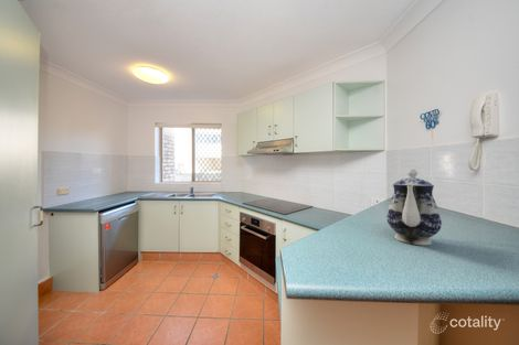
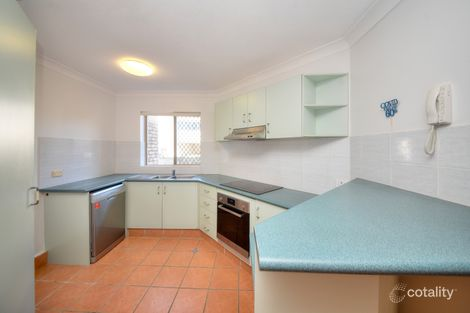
- teapot [385,169,443,246]
